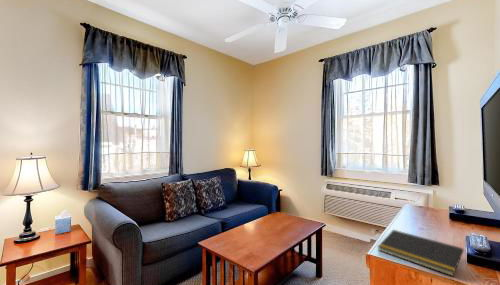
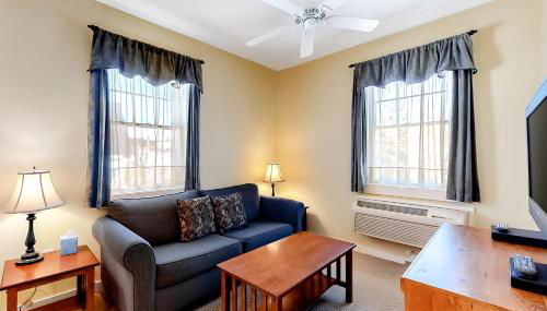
- notepad [377,229,465,277]
